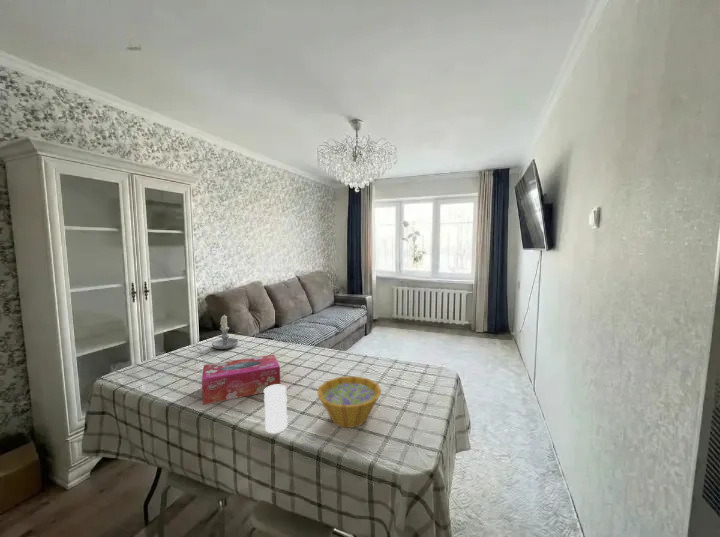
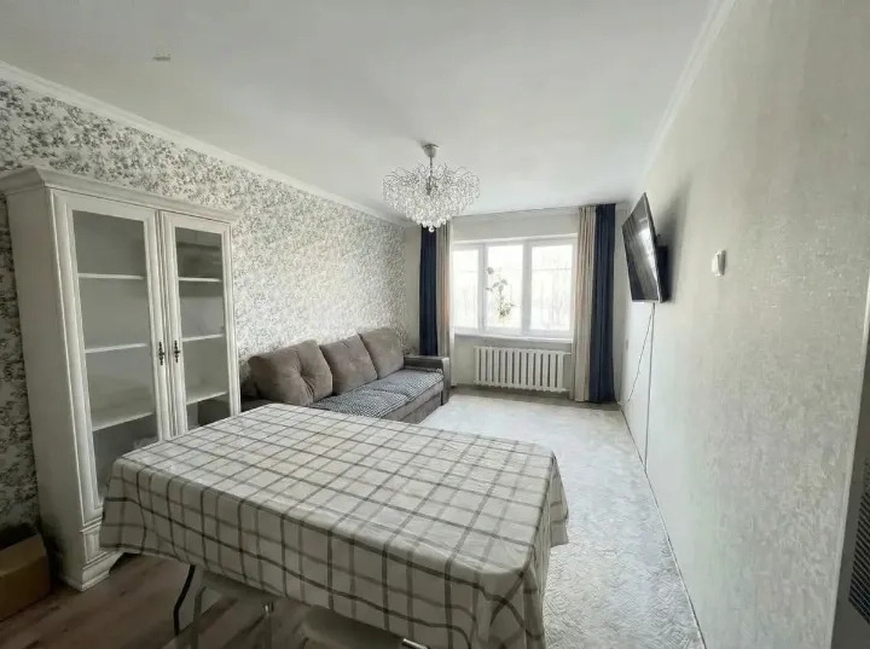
- barrel [263,384,289,434]
- tissue box [201,354,281,406]
- candle [211,313,239,350]
- bowl [316,375,382,429]
